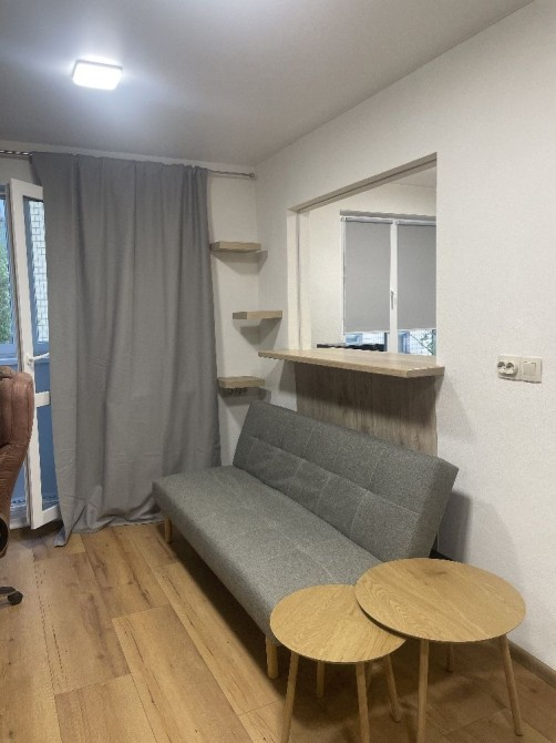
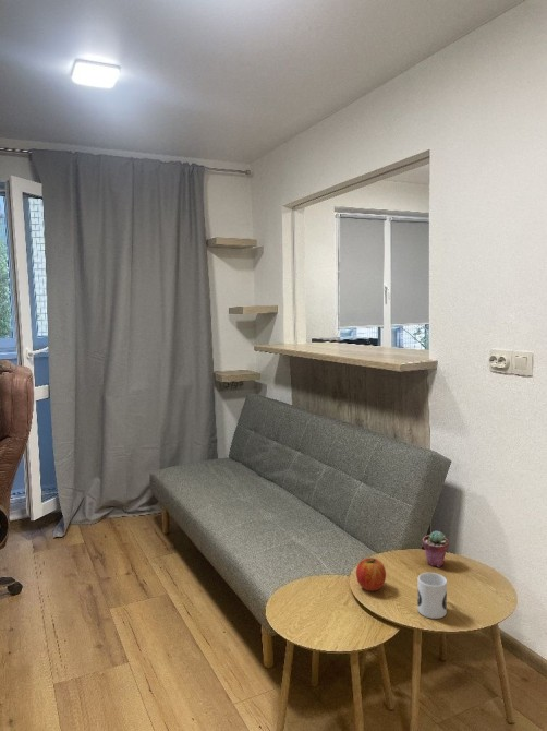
+ apple [355,556,387,592]
+ mug [416,572,448,620]
+ potted succulent [422,529,450,568]
